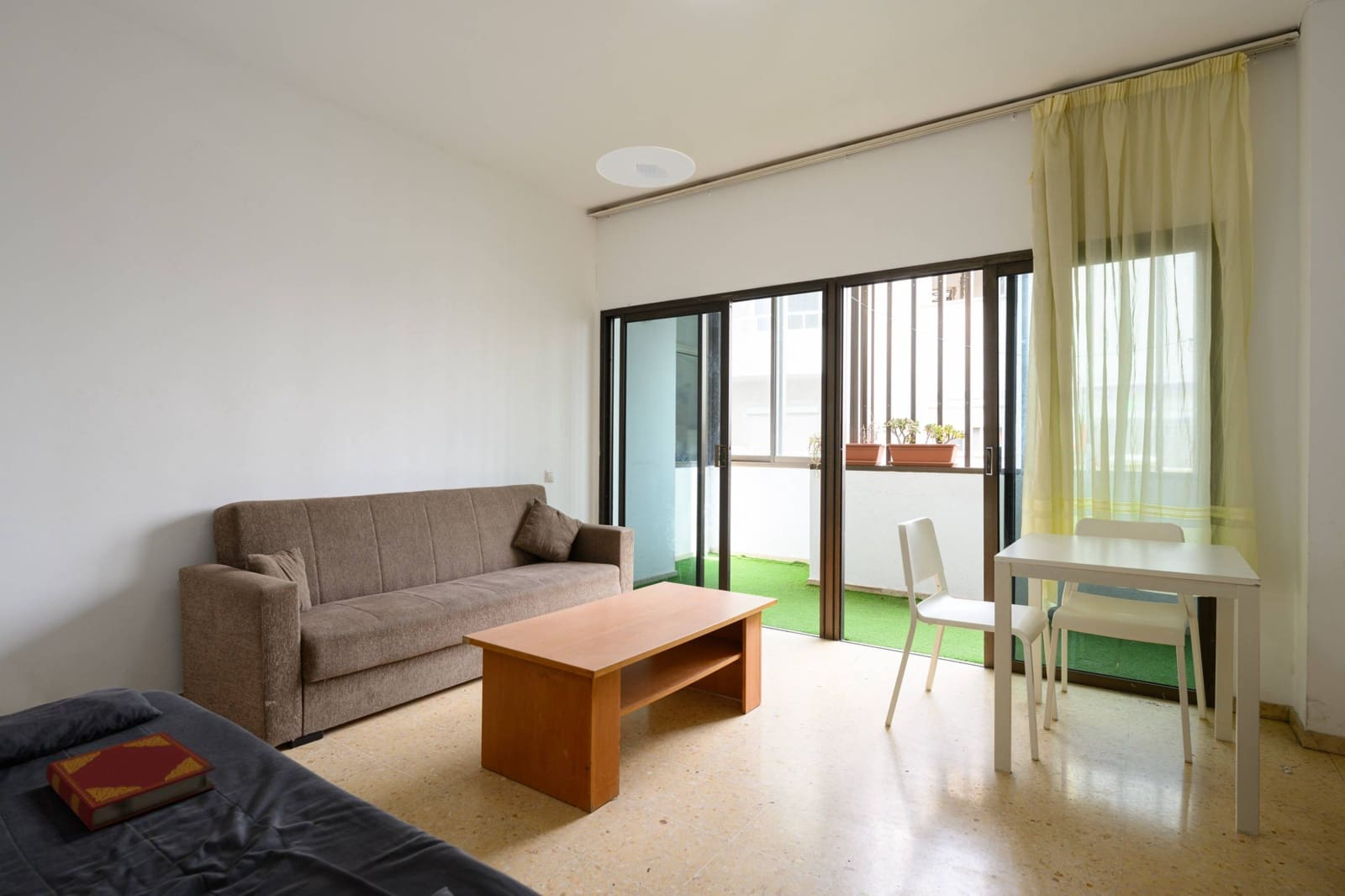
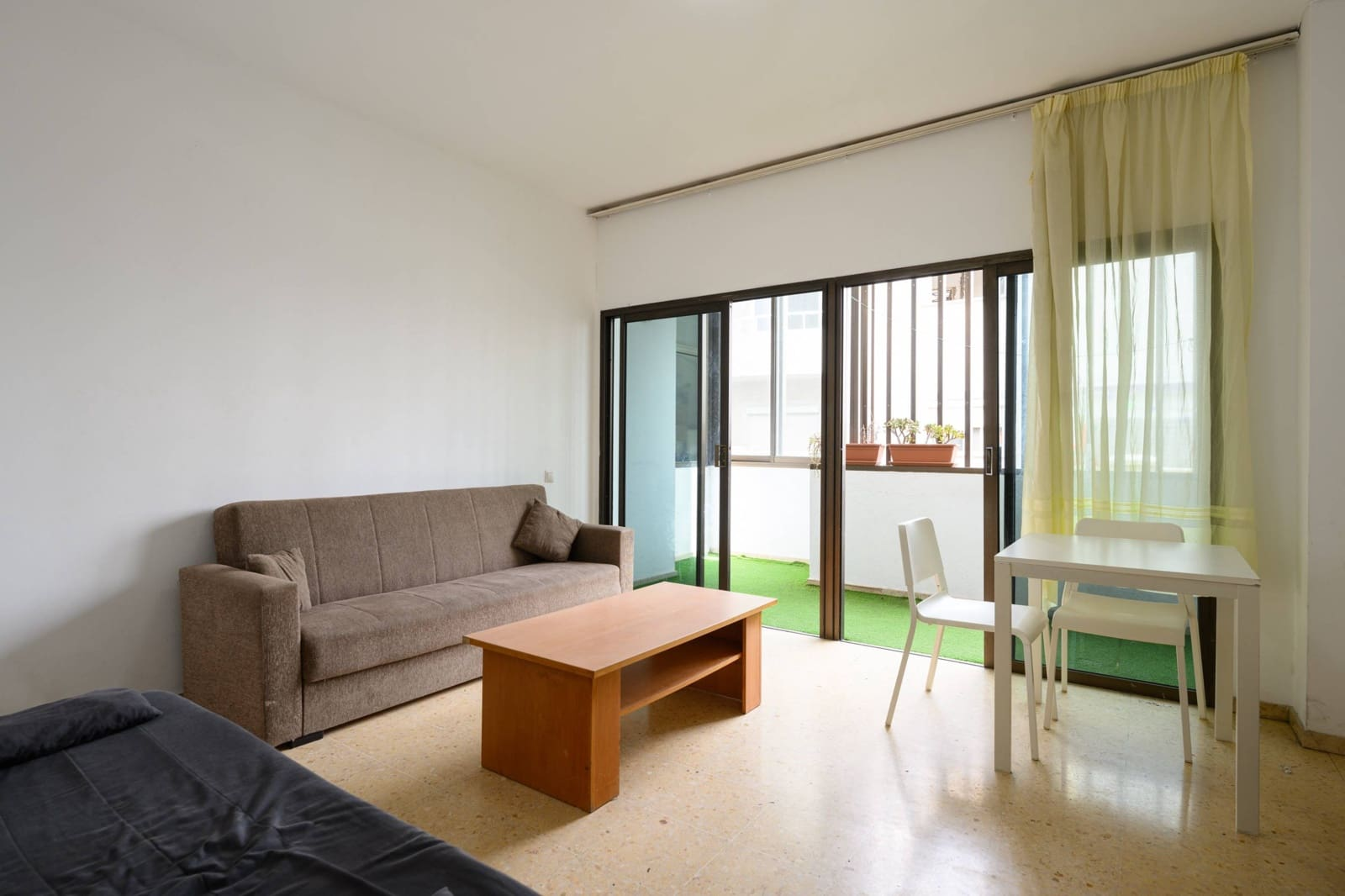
- hardback book [45,730,217,832]
- ceiling light [595,145,696,188]
